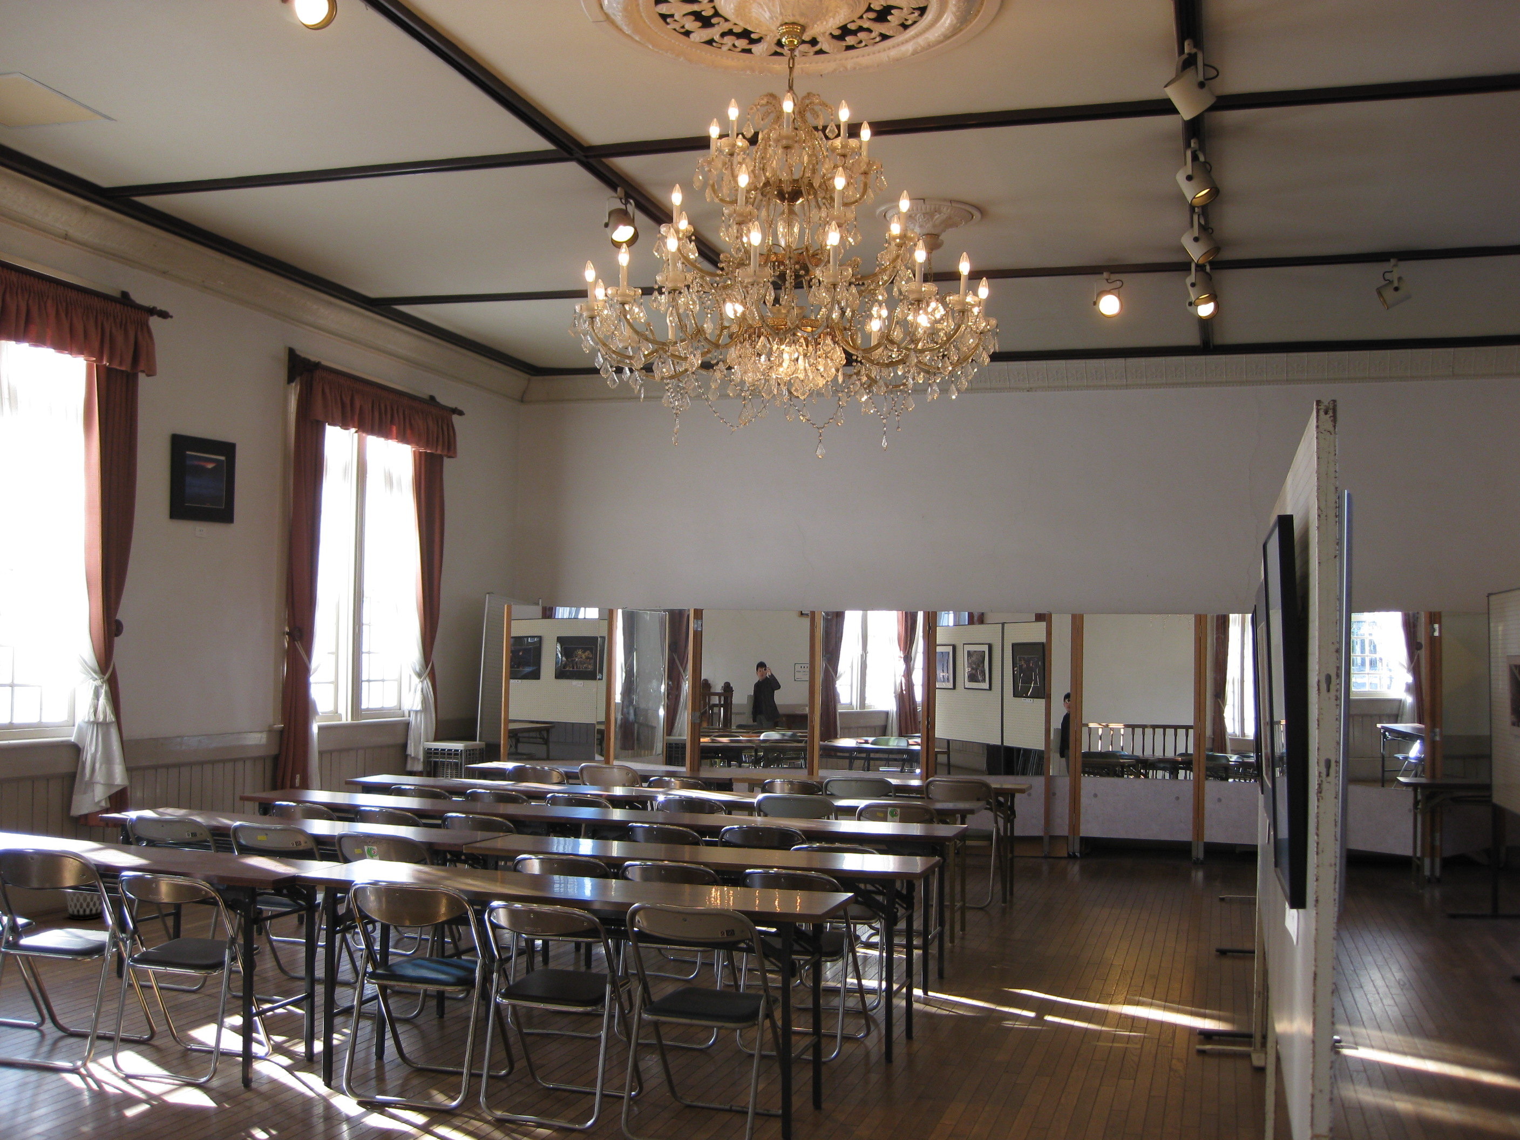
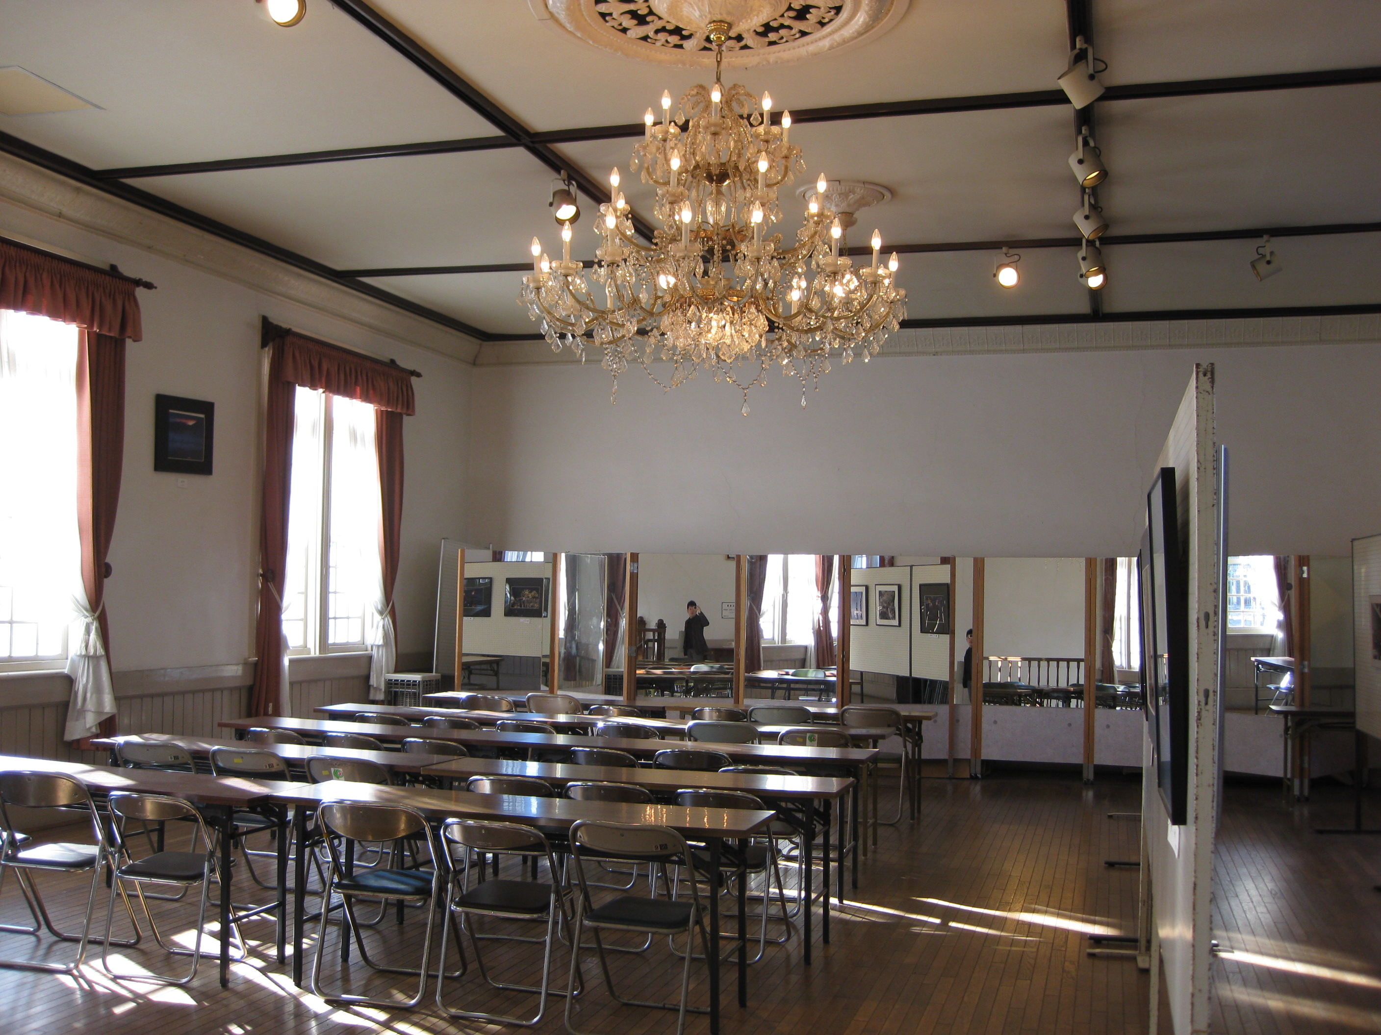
- wastebasket [66,892,103,921]
